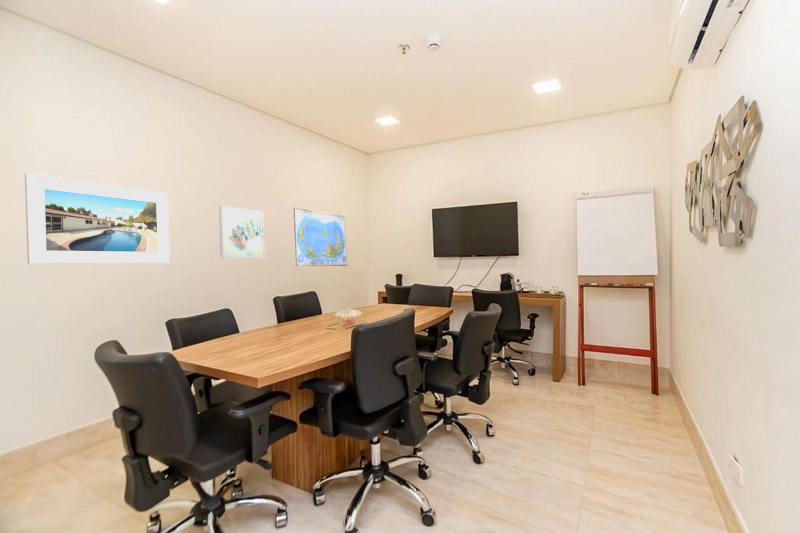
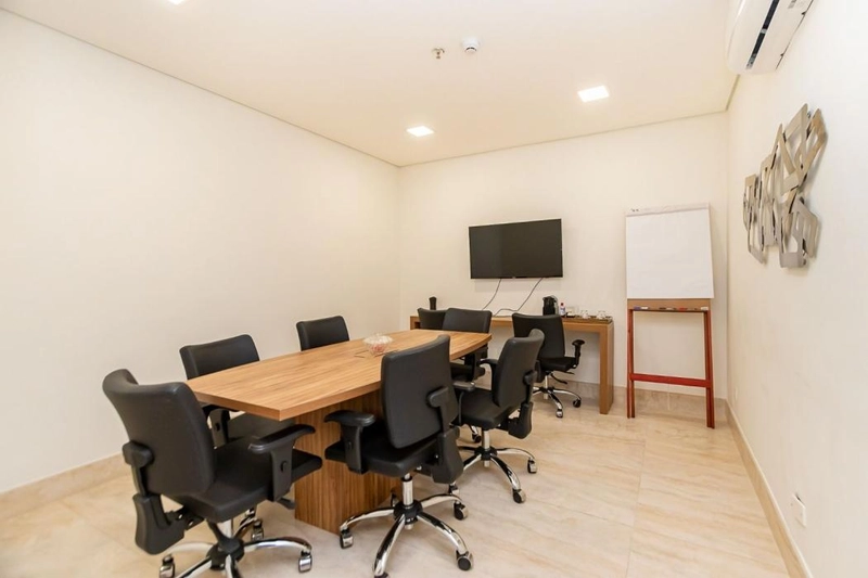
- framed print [24,172,171,265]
- world map [292,207,348,267]
- wall art [218,205,266,258]
